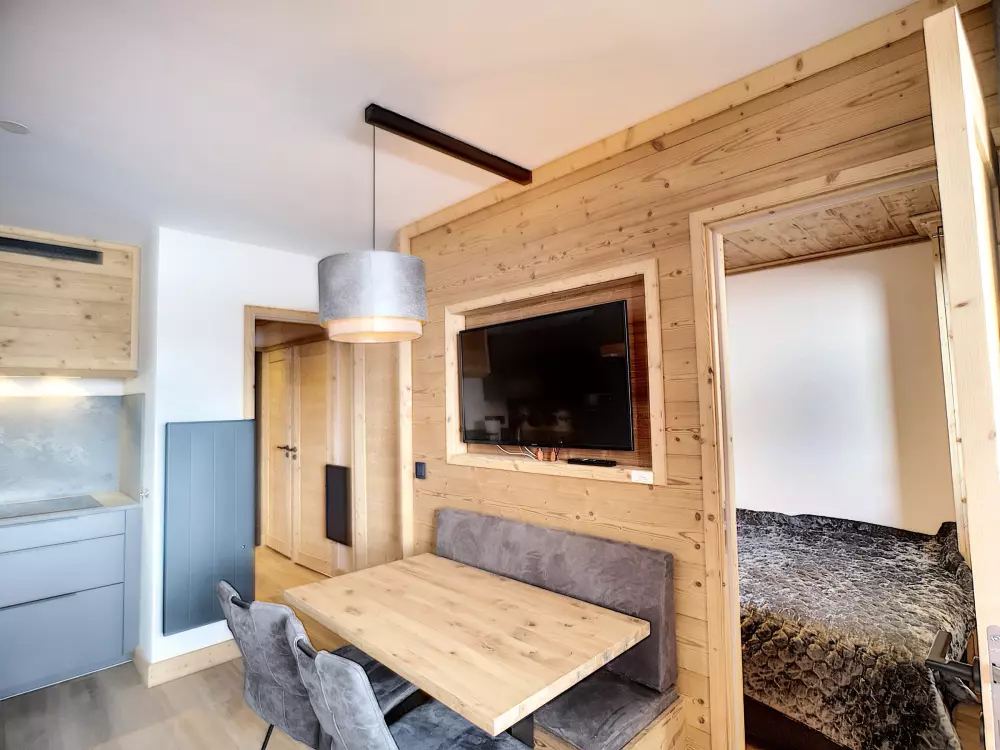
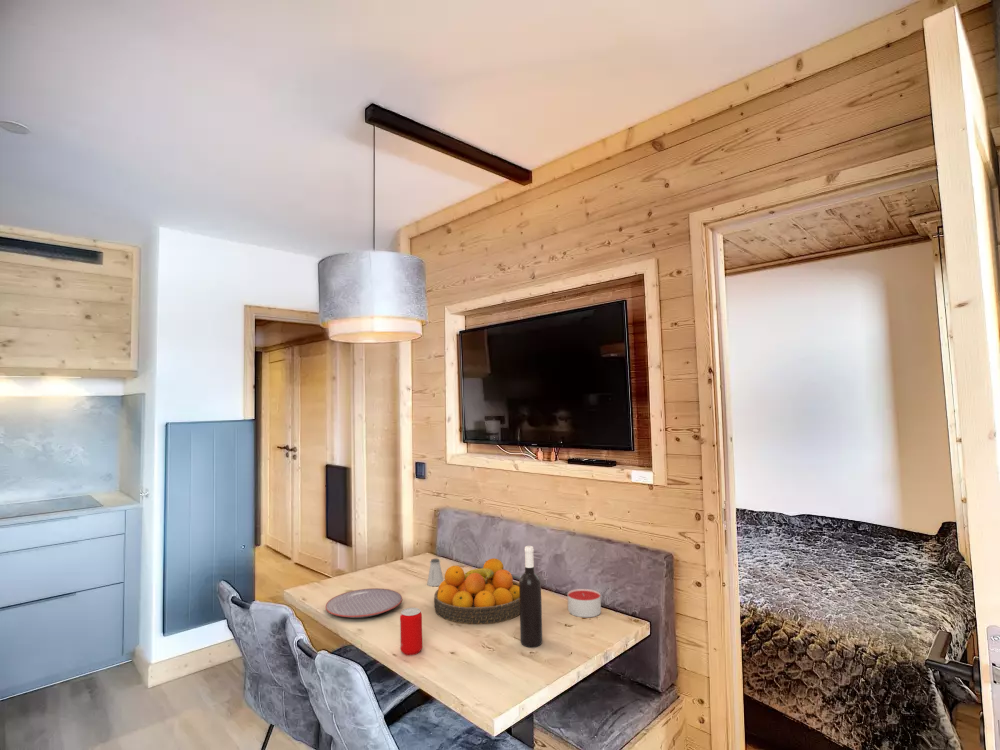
+ fruit bowl [433,557,520,625]
+ saltshaker [426,558,444,587]
+ plate [324,587,403,619]
+ candle [567,588,602,618]
+ beverage can [399,607,423,656]
+ wine bottle [518,545,543,648]
